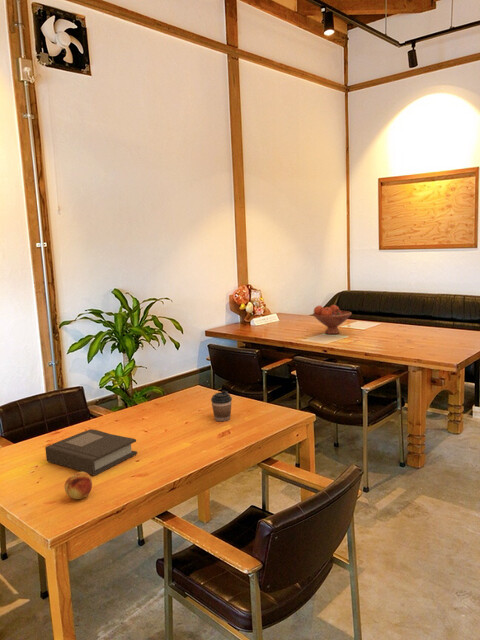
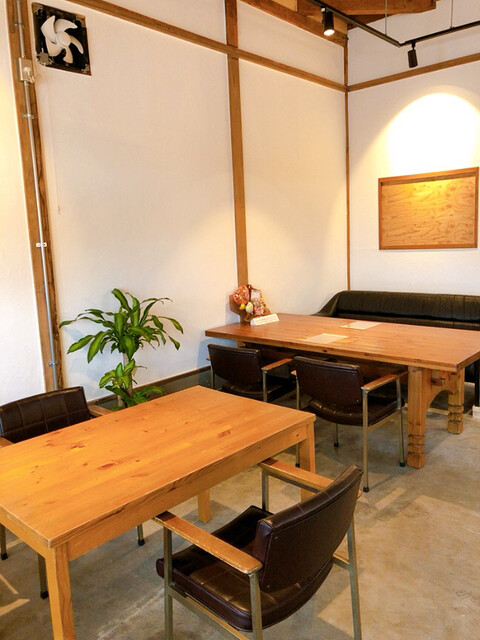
- fruit bowl [312,304,353,335]
- book [44,428,138,477]
- coffee cup [210,390,233,422]
- fruit [64,471,93,500]
